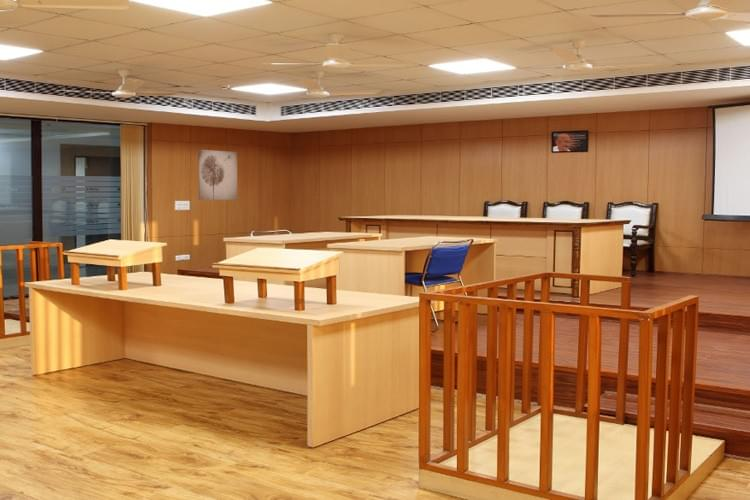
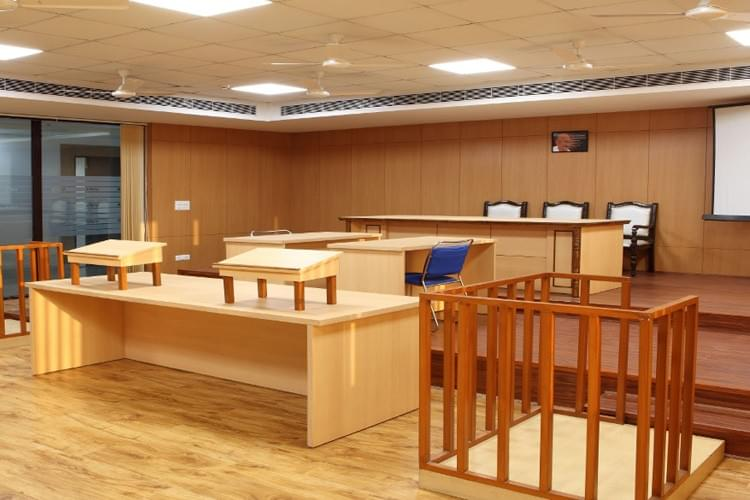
- wall art [197,149,238,201]
